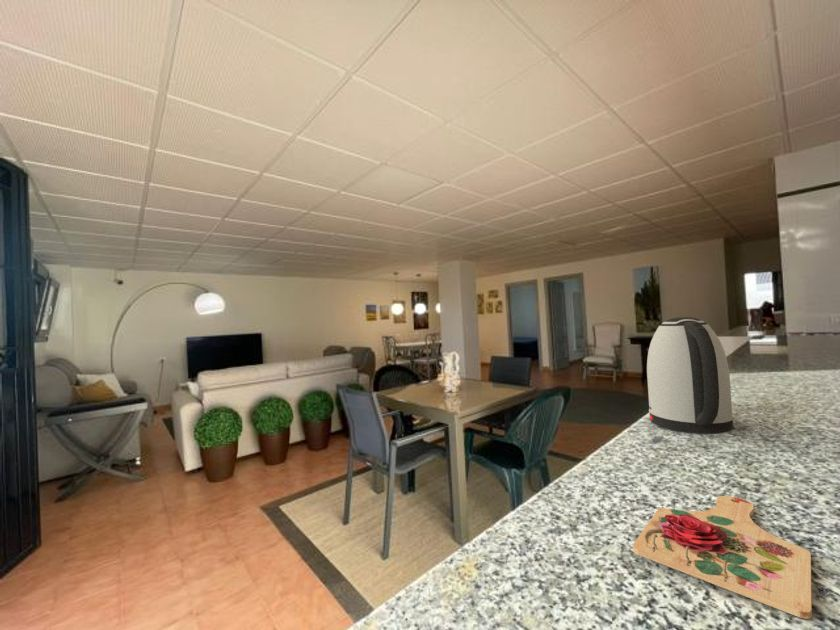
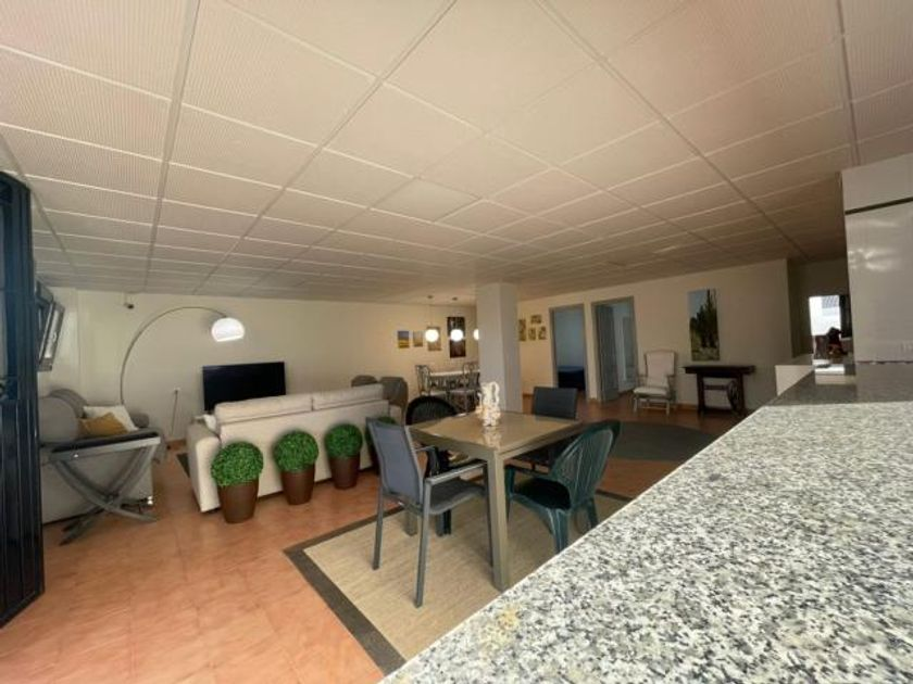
- cutting board [632,495,813,620]
- kettle [646,316,734,434]
